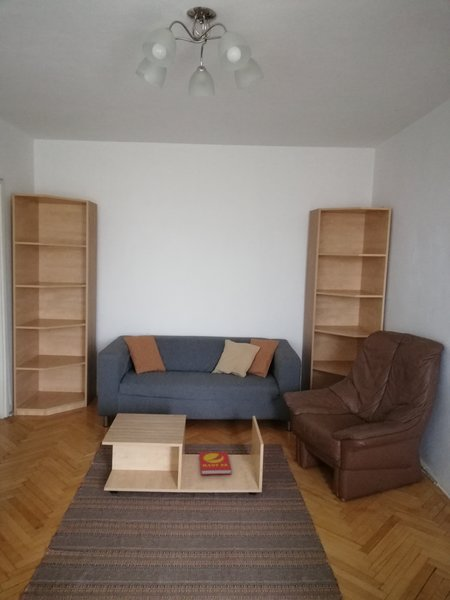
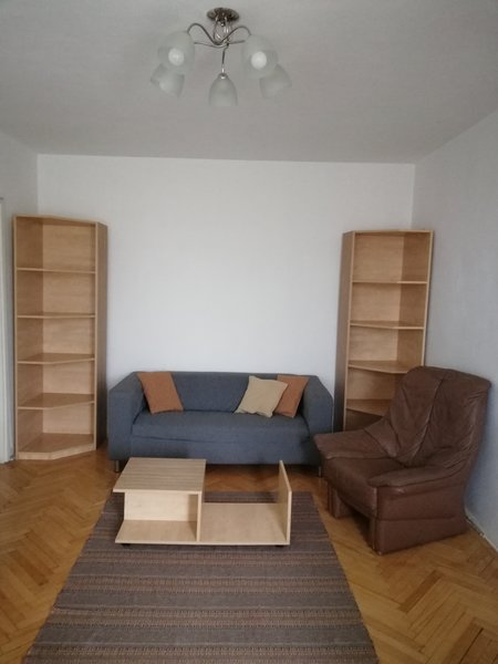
- book [198,451,232,476]
